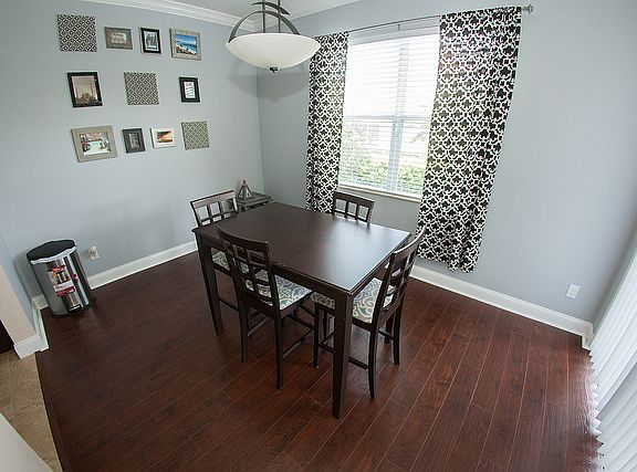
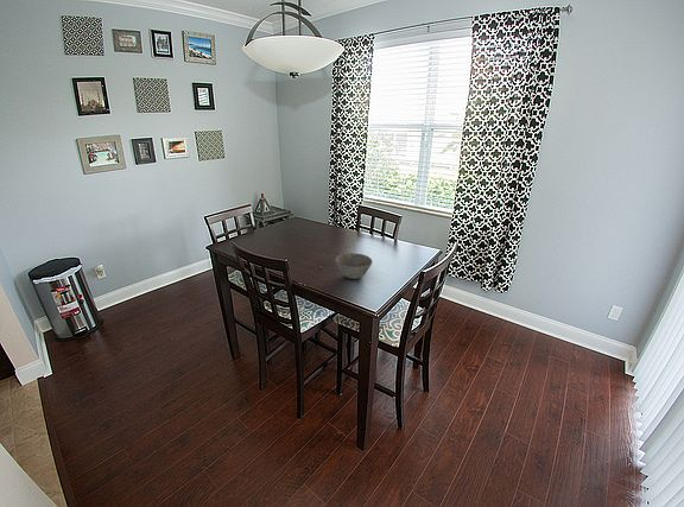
+ bowl [335,252,374,280]
